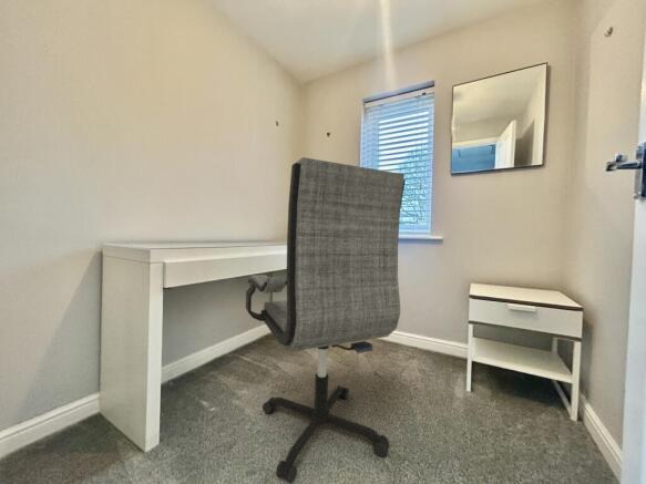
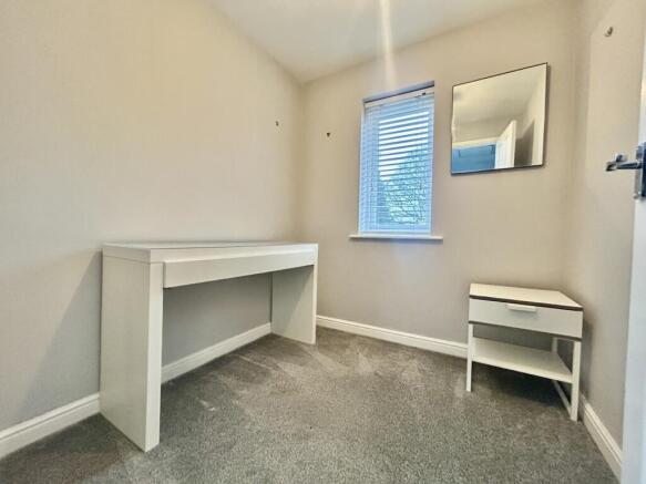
- office chair [245,156,407,484]
